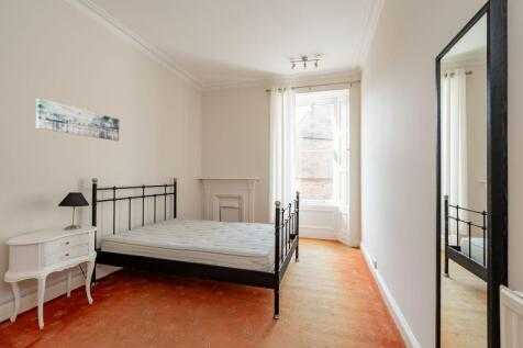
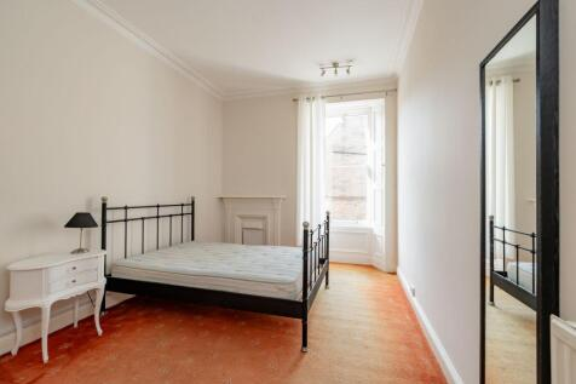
- wall art [35,98,120,142]
